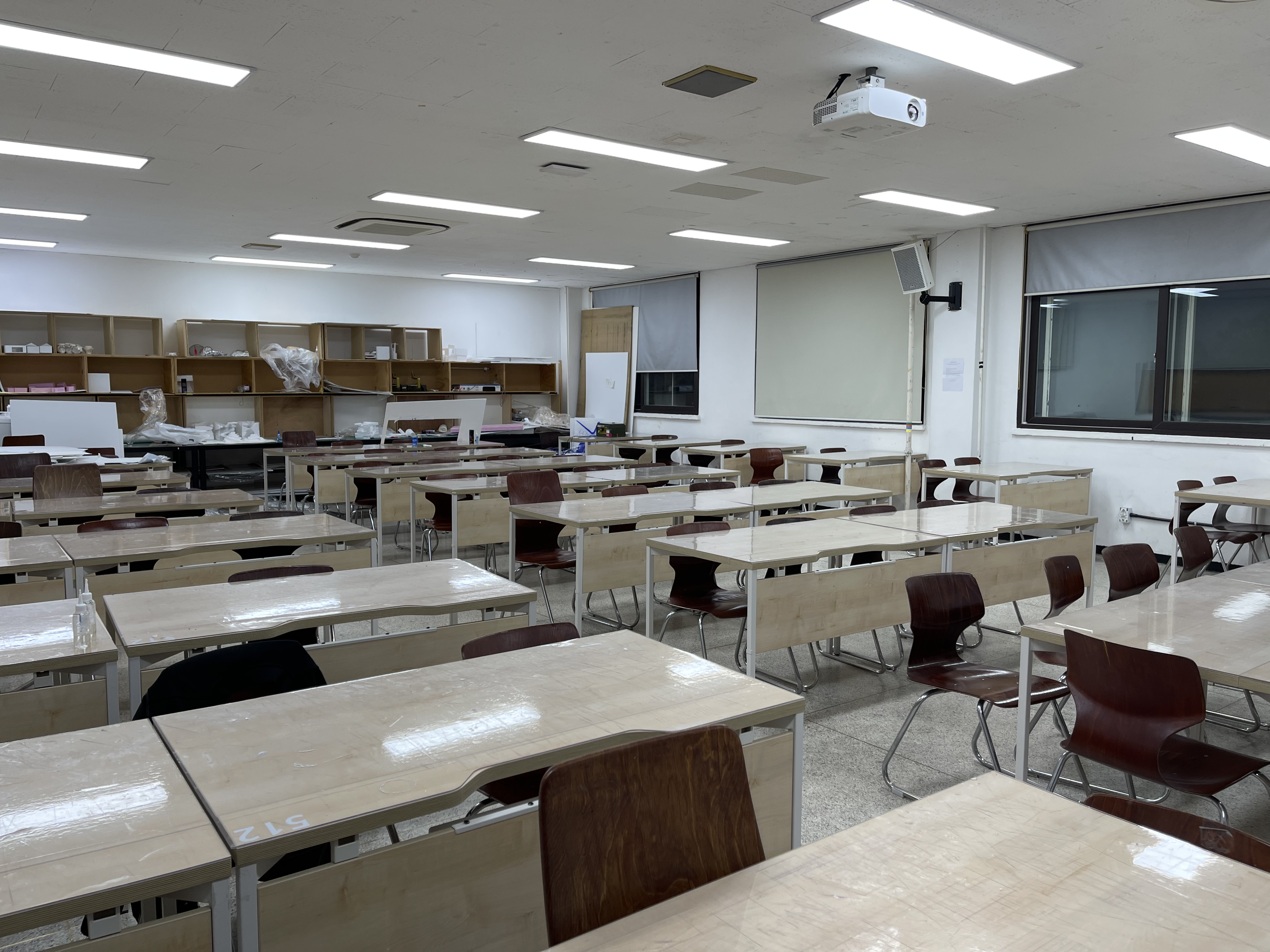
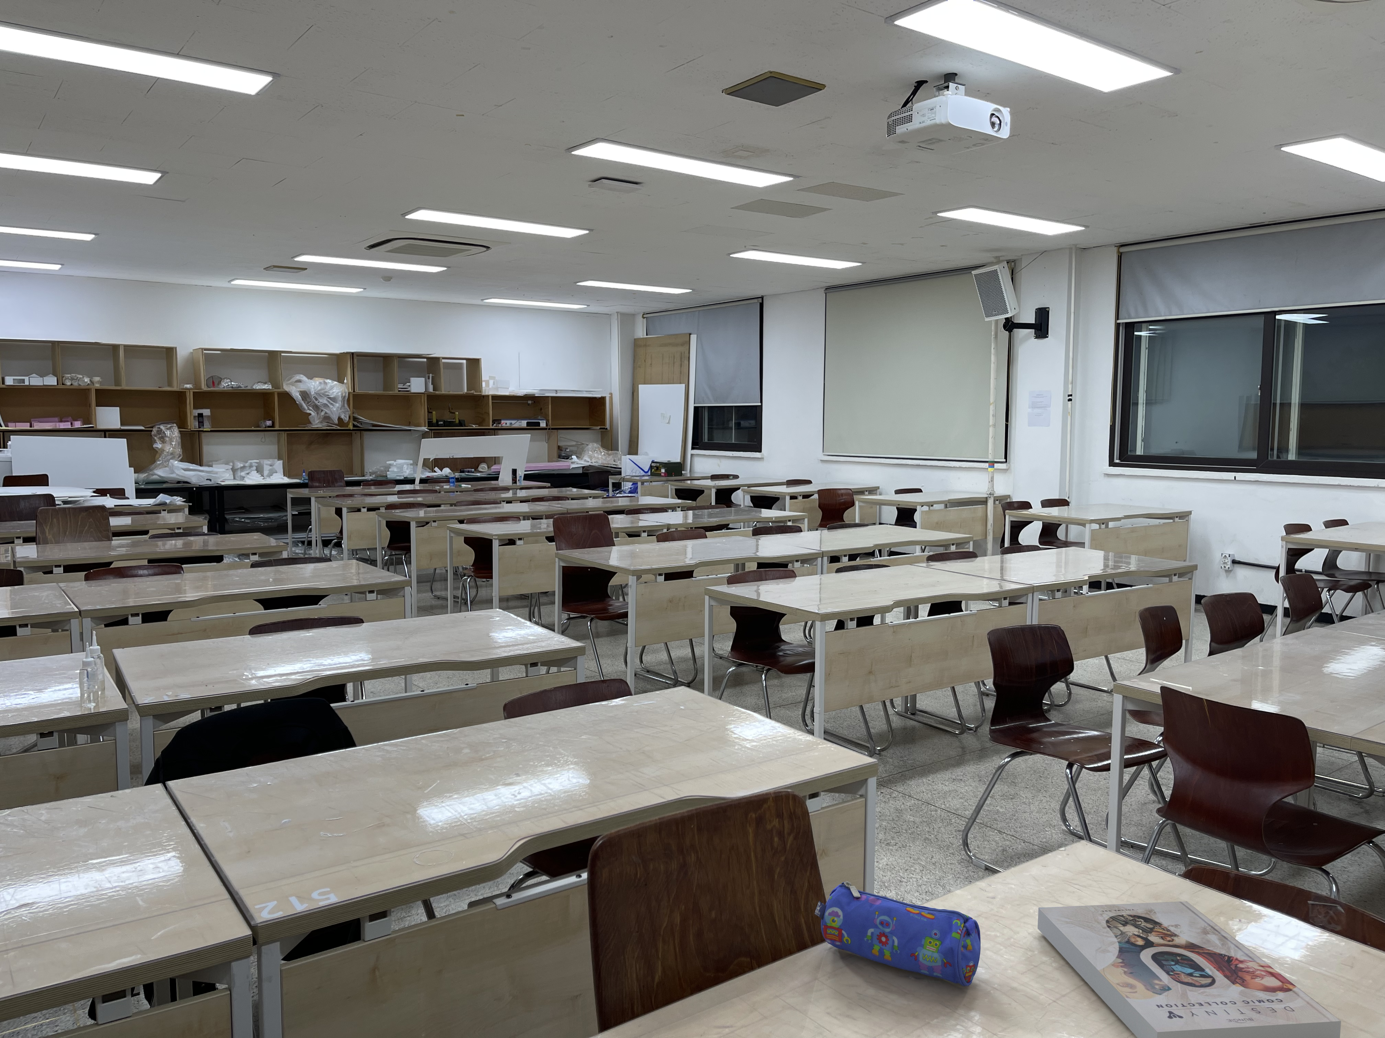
+ book [1037,901,1341,1038]
+ pencil case [815,881,981,987]
